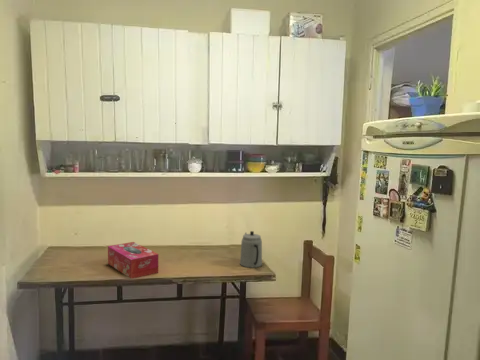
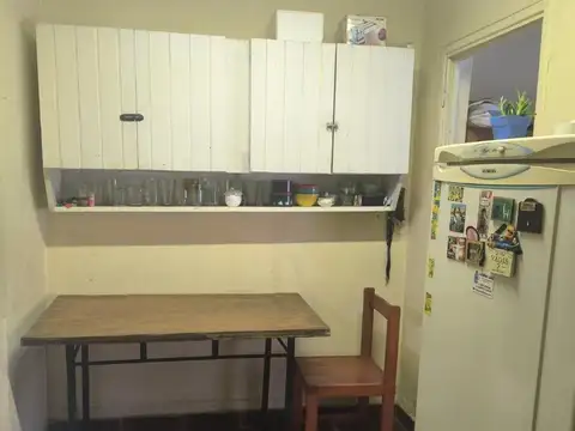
- teapot [239,230,263,269]
- tissue box [107,241,159,279]
